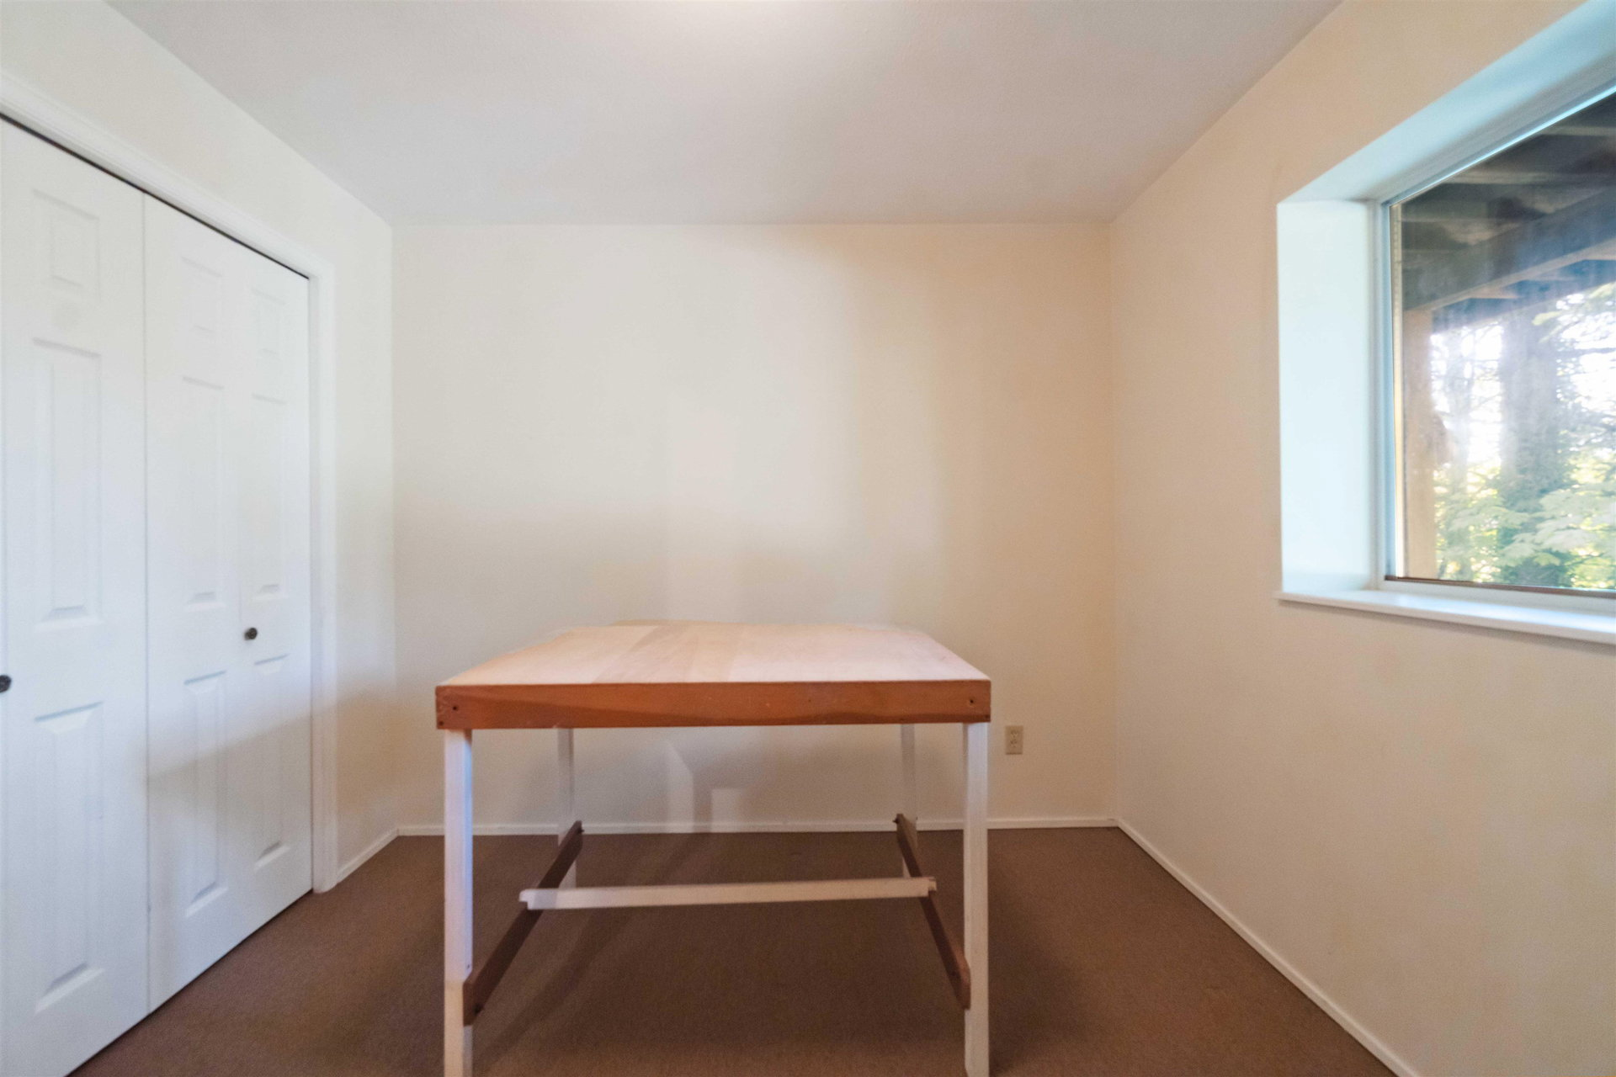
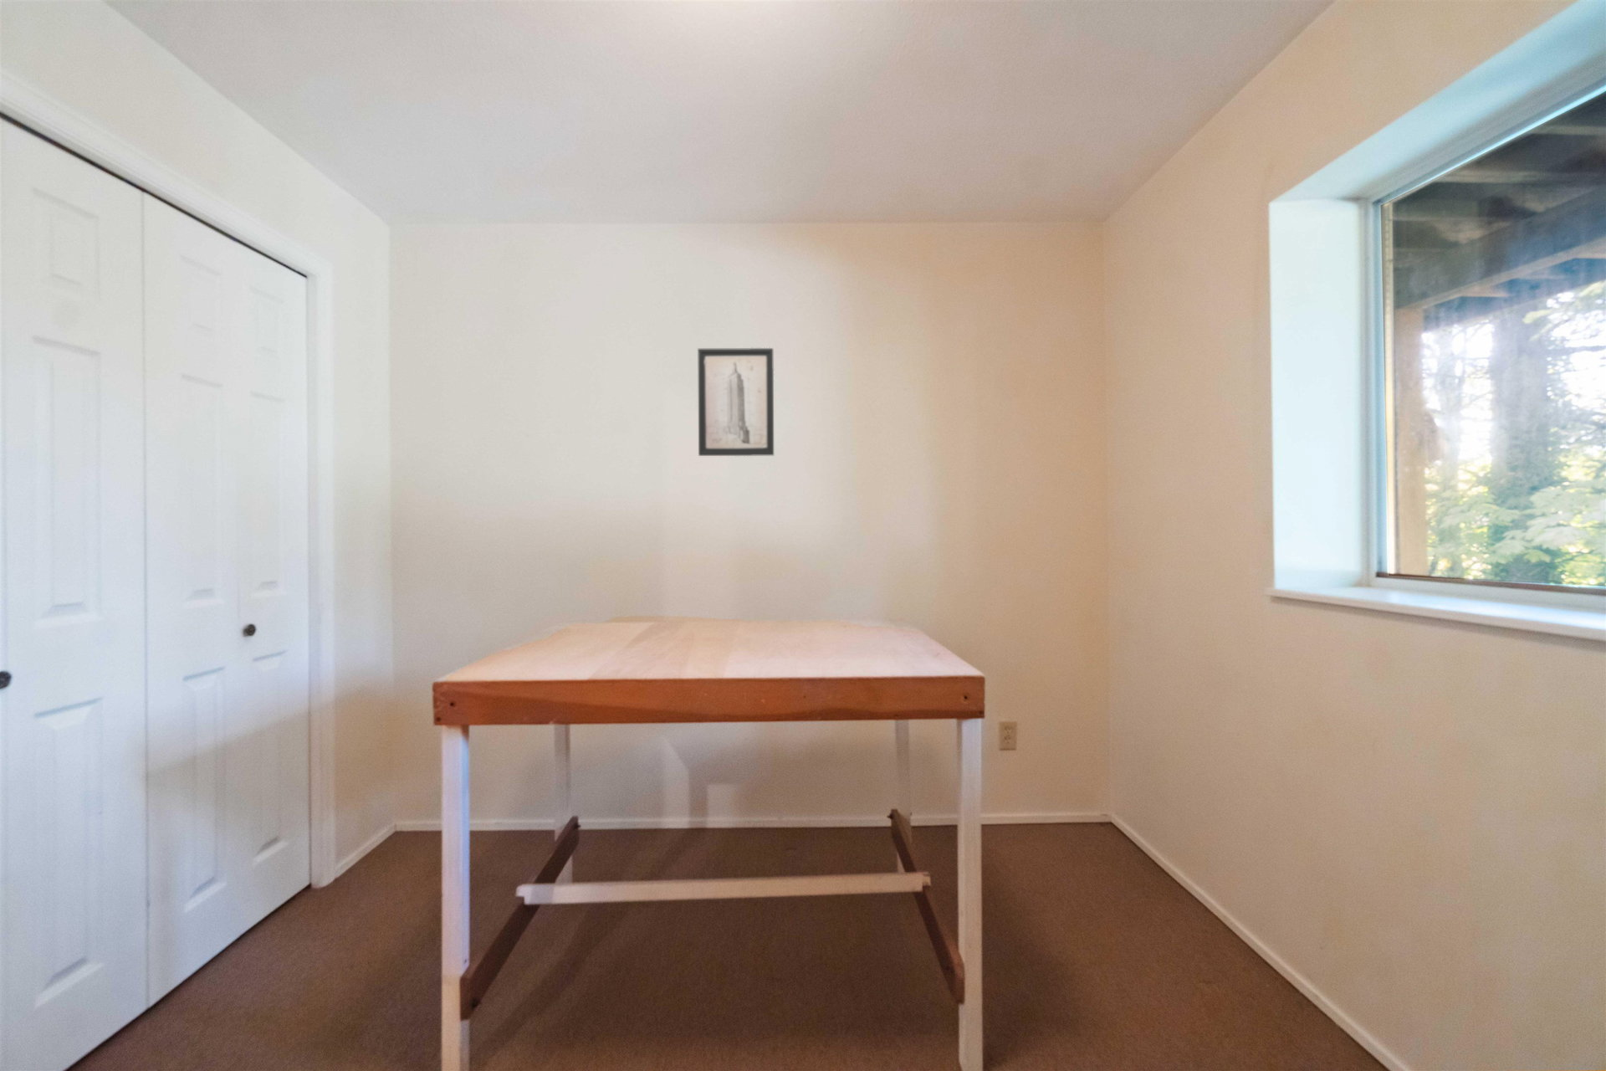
+ wall art [697,347,774,457]
